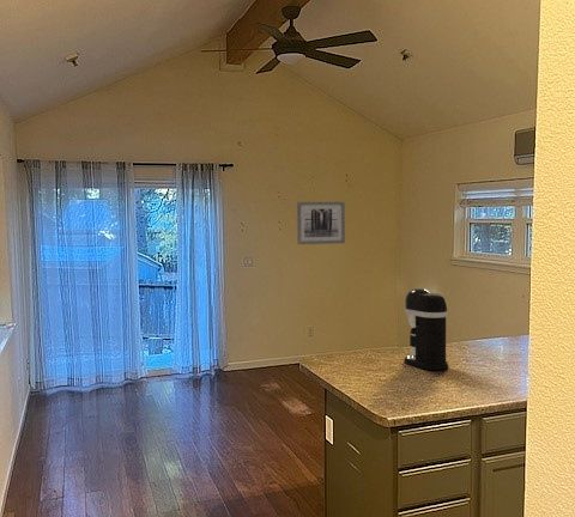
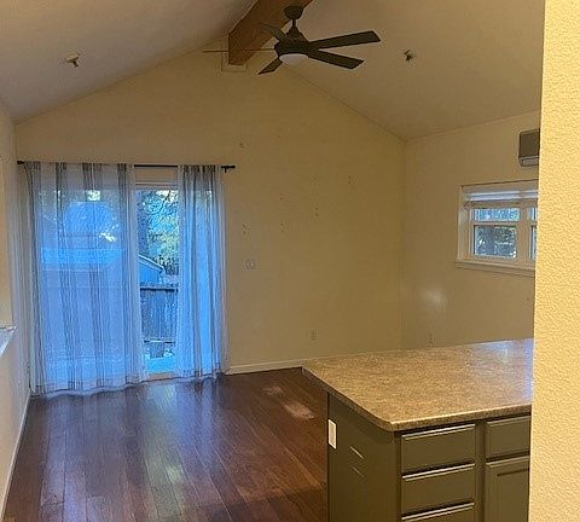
- wall art [296,201,346,245]
- coffee maker [404,287,449,371]
